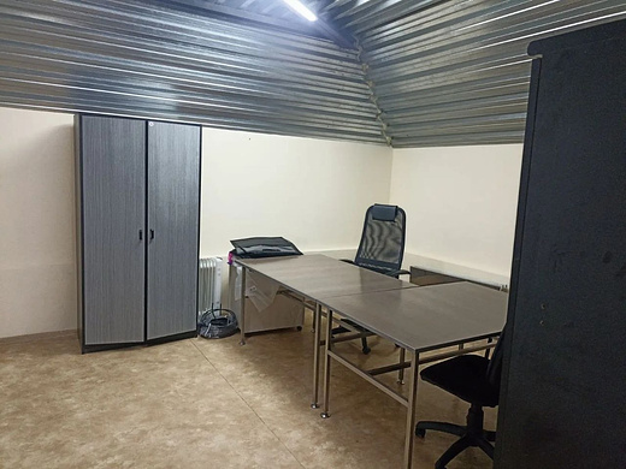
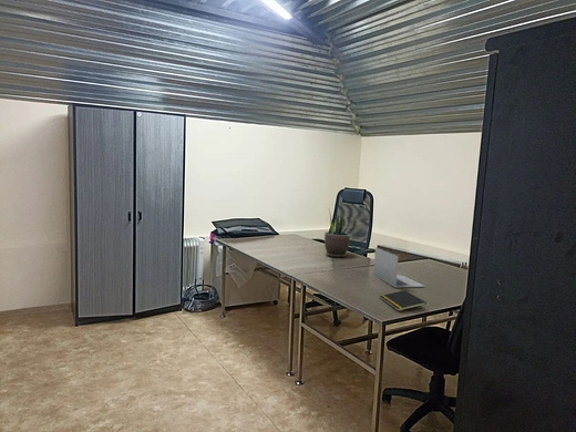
+ laptop [372,246,426,288]
+ potted plant [323,207,351,258]
+ notepad [379,289,428,312]
